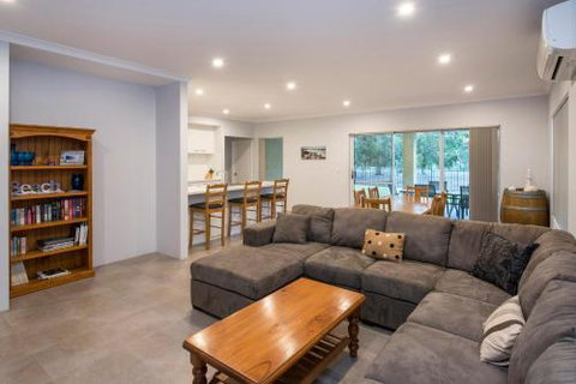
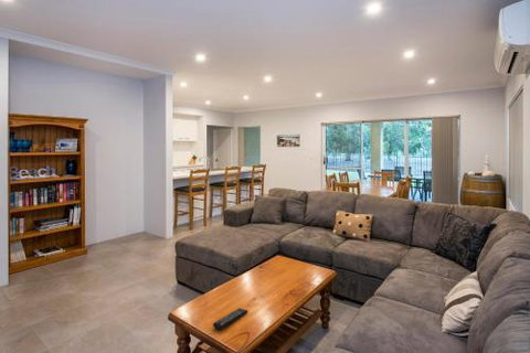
+ remote control [212,307,248,330]
